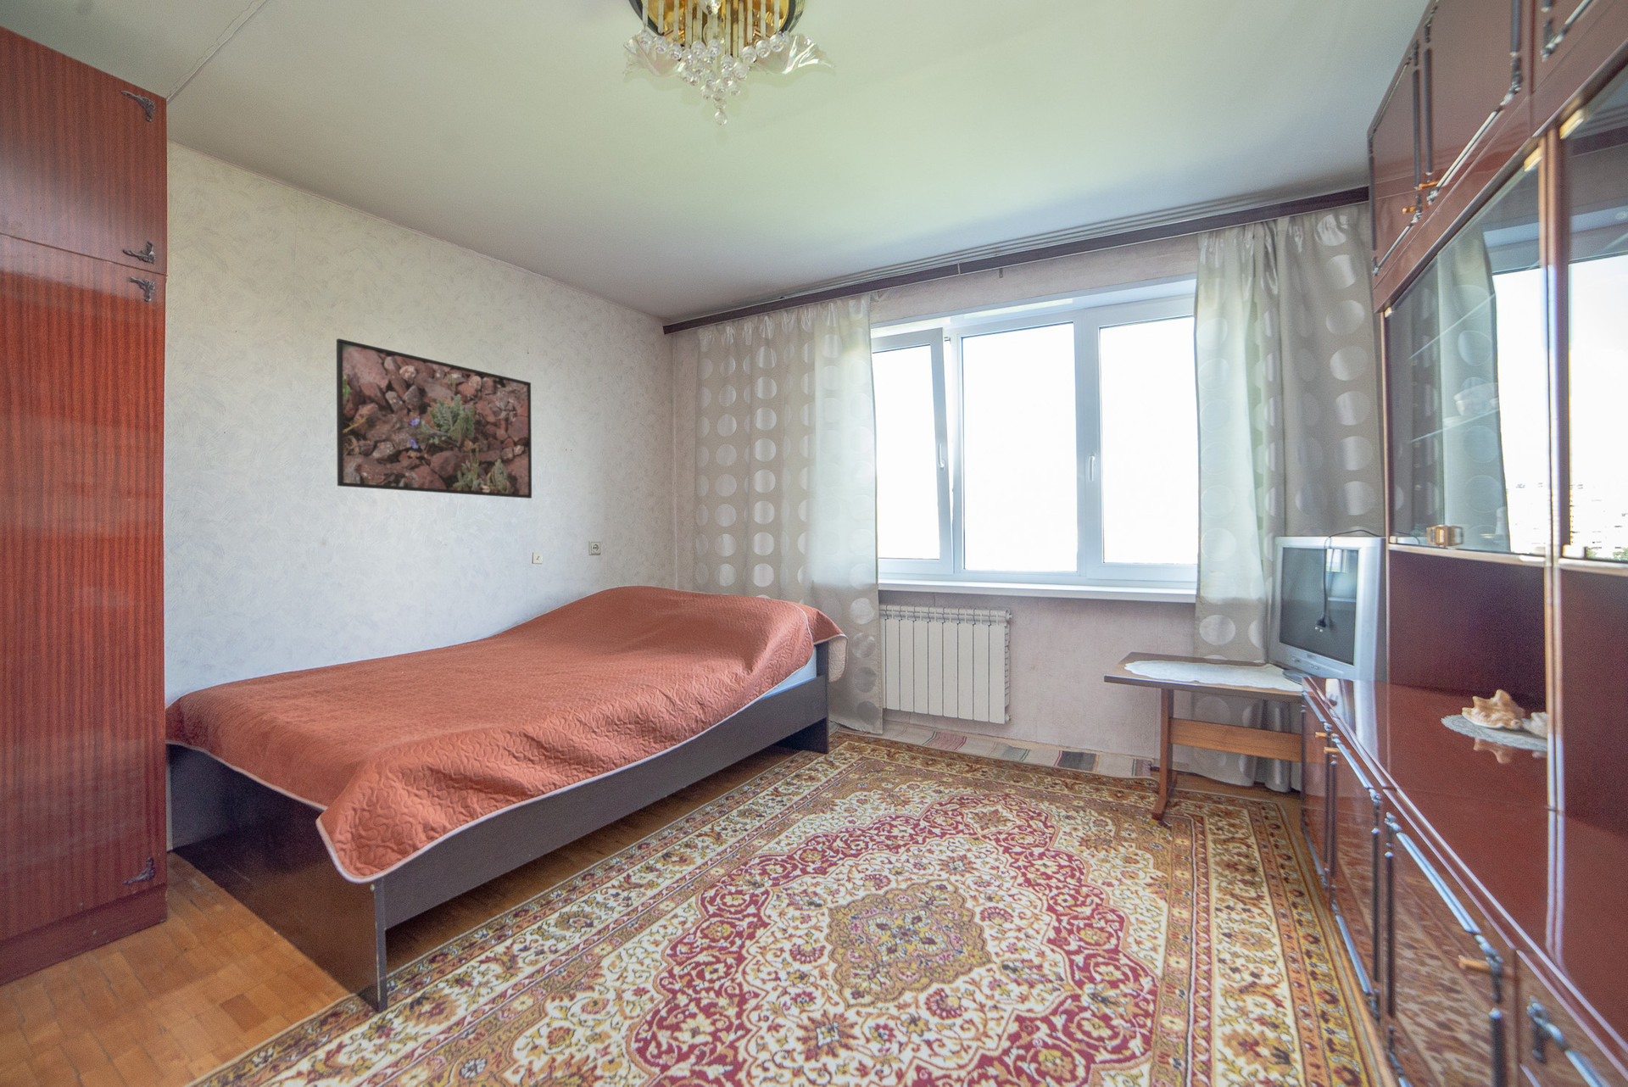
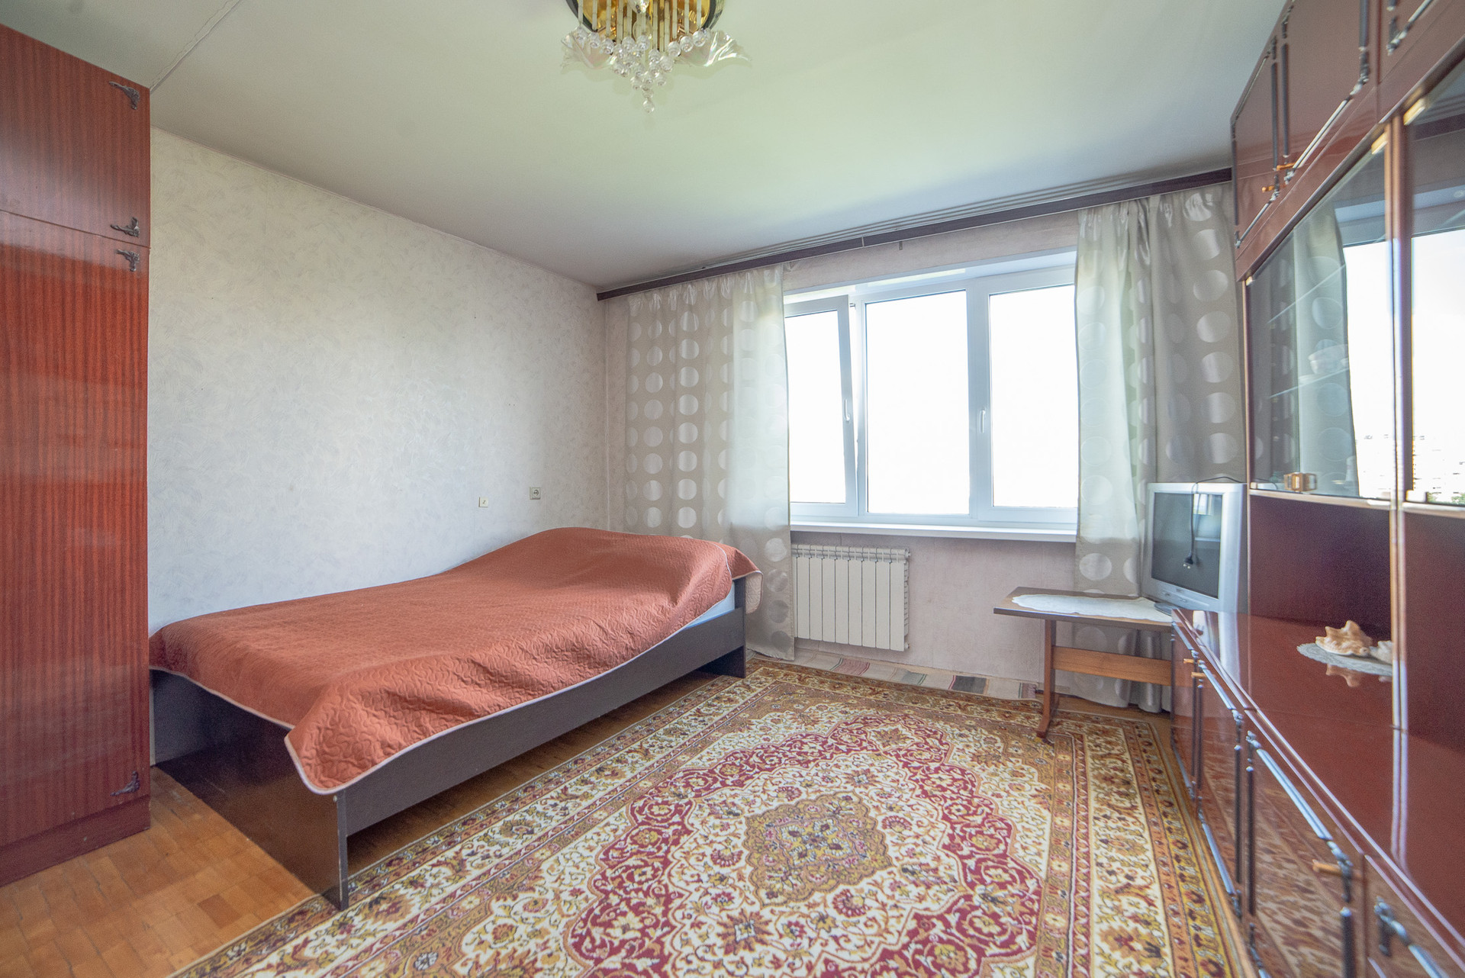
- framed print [336,337,533,500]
